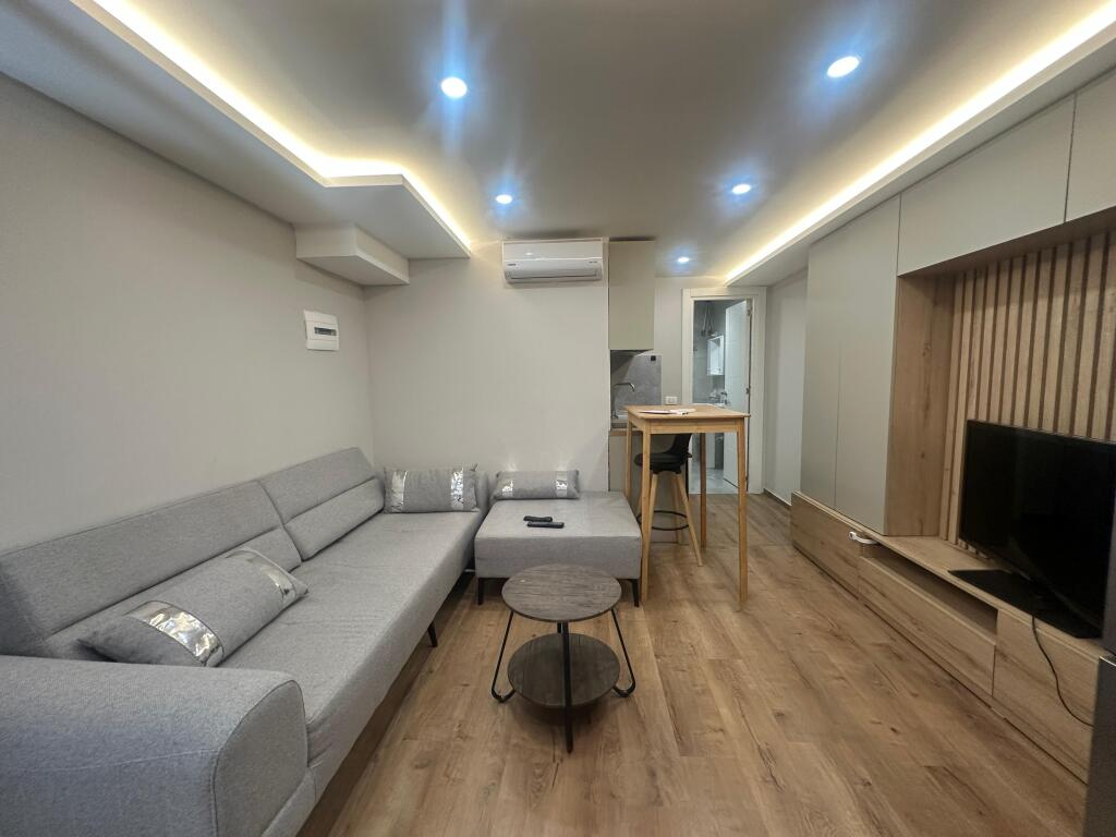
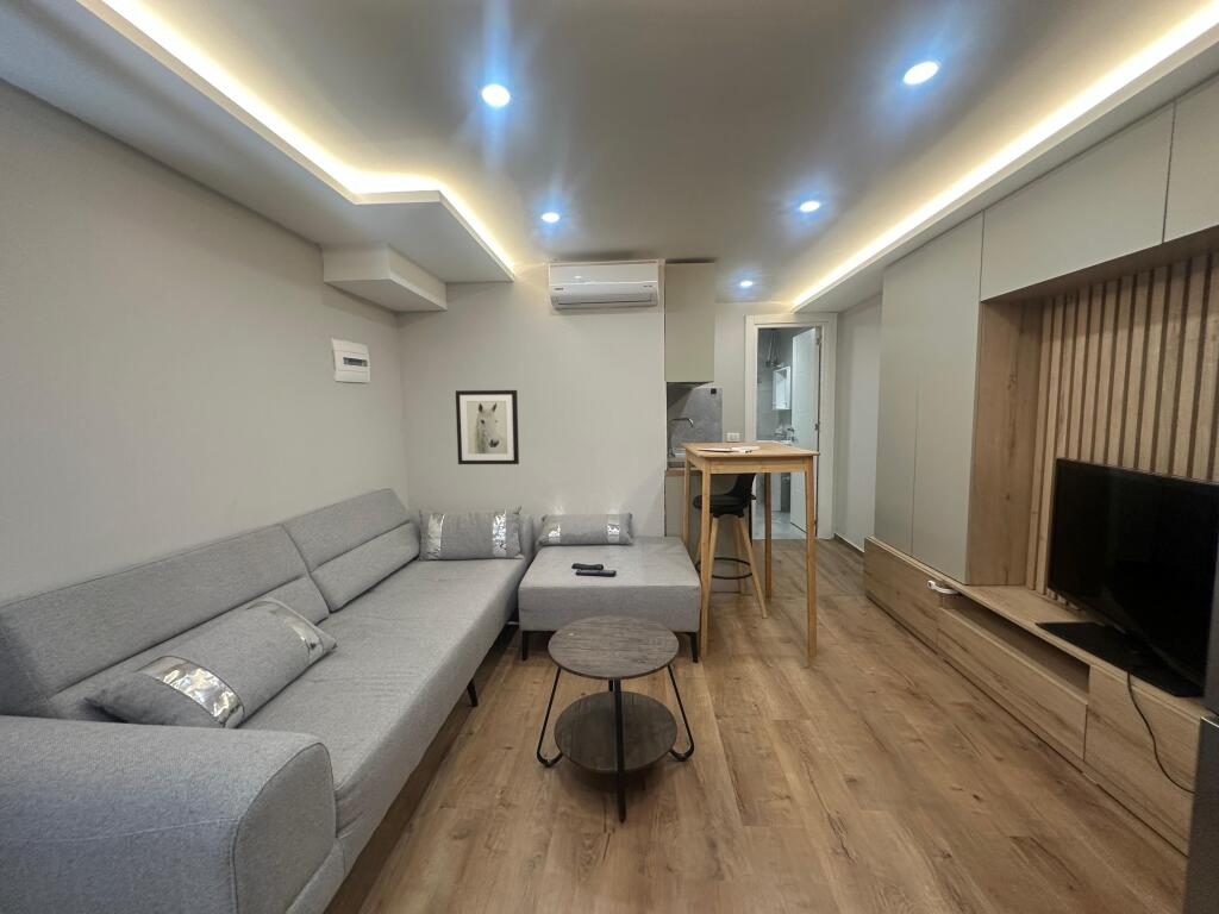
+ wall art [455,389,520,465]
